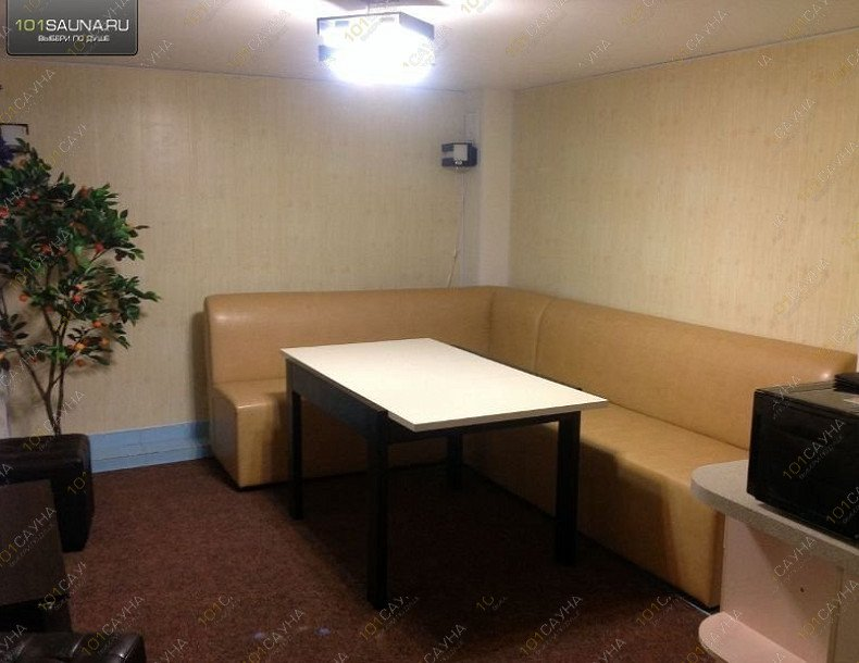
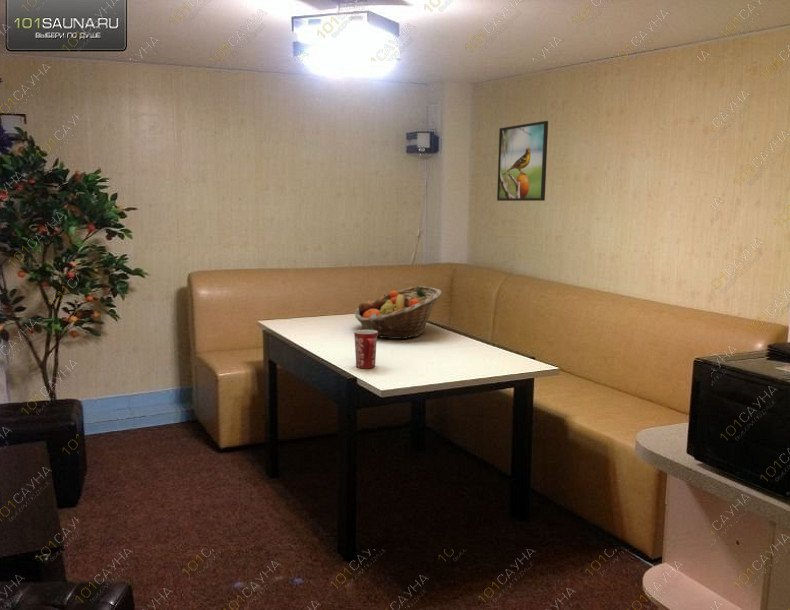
+ fruit basket [354,285,442,340]
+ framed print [496,120,549,202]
+ mug [353,329,378,369]
